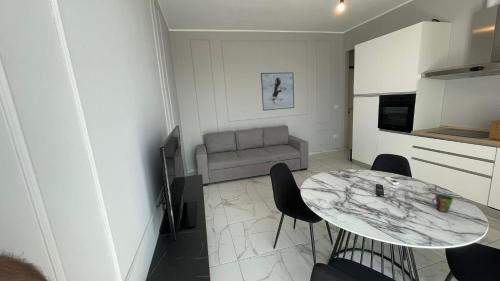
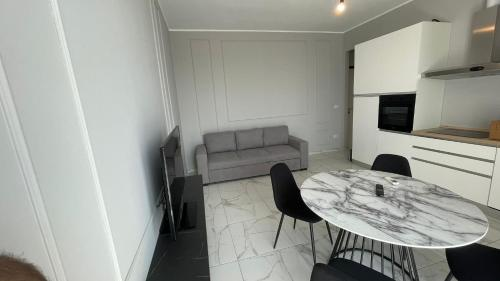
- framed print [260,71,295,112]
- cup [431,193,454,213]
